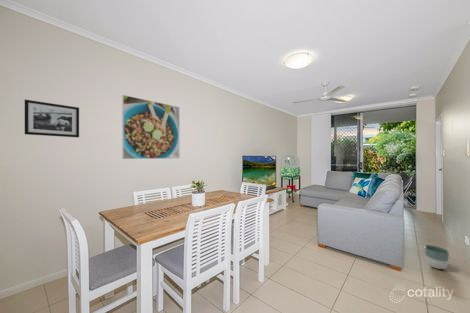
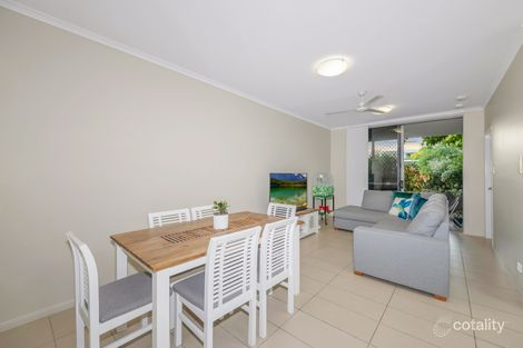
- picture frame [24,99,80,138]
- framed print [121,94,181,160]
- planter [424,244,450,270]
